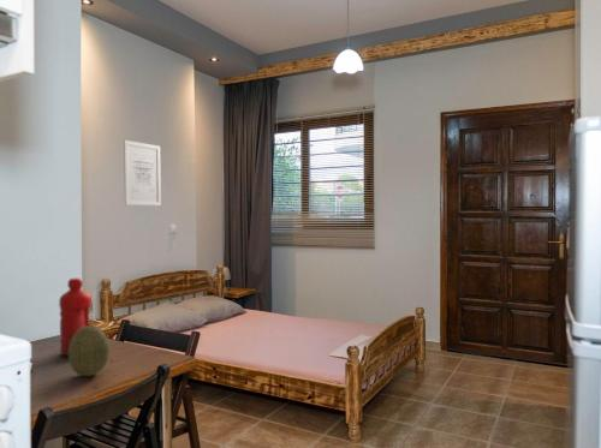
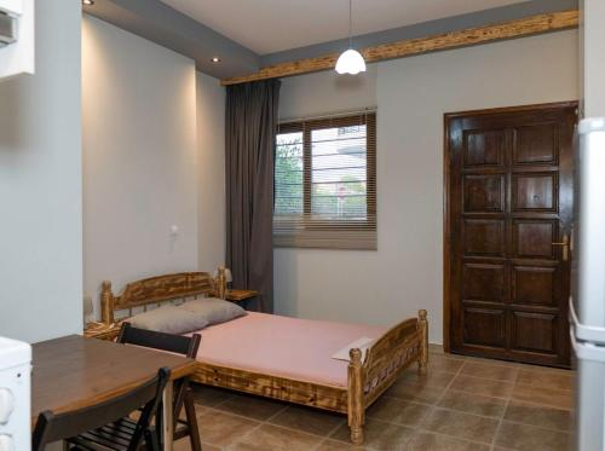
- wall art [123,139,162,207]
- fruit [67,324,111,377]
- water bottle [58,277,93,357]
